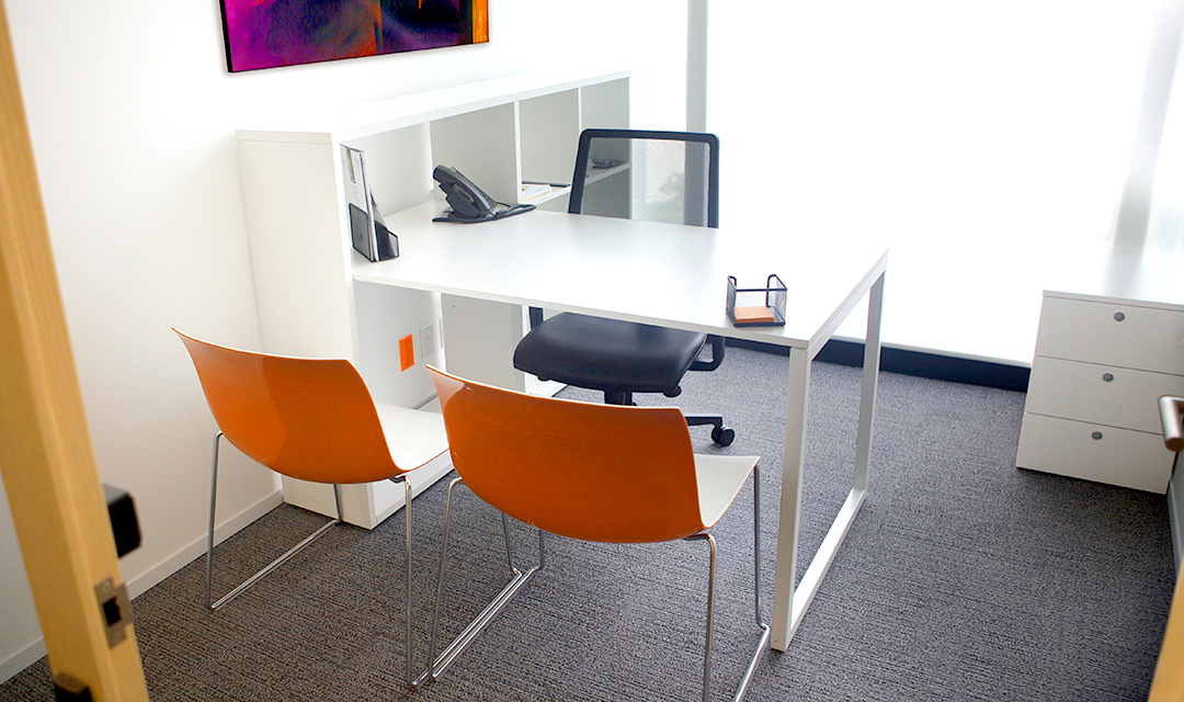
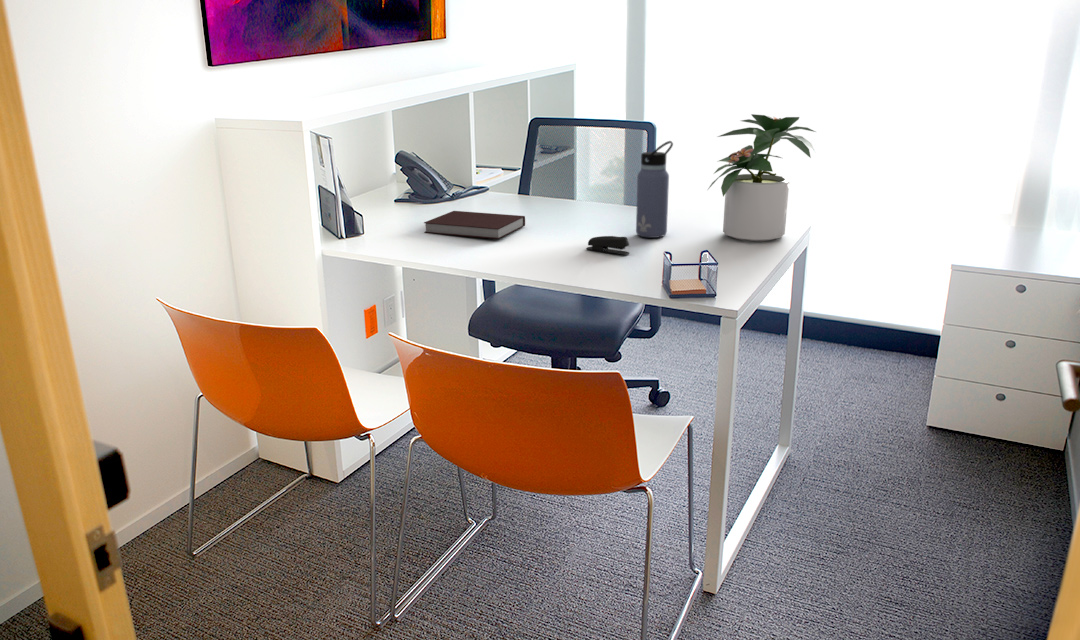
+ water bottle [635,140,674,239]
+ potted plant [707,113,817,242]
+ notebook [423,210,526,240]
+ stapler [585,235,630,256]
